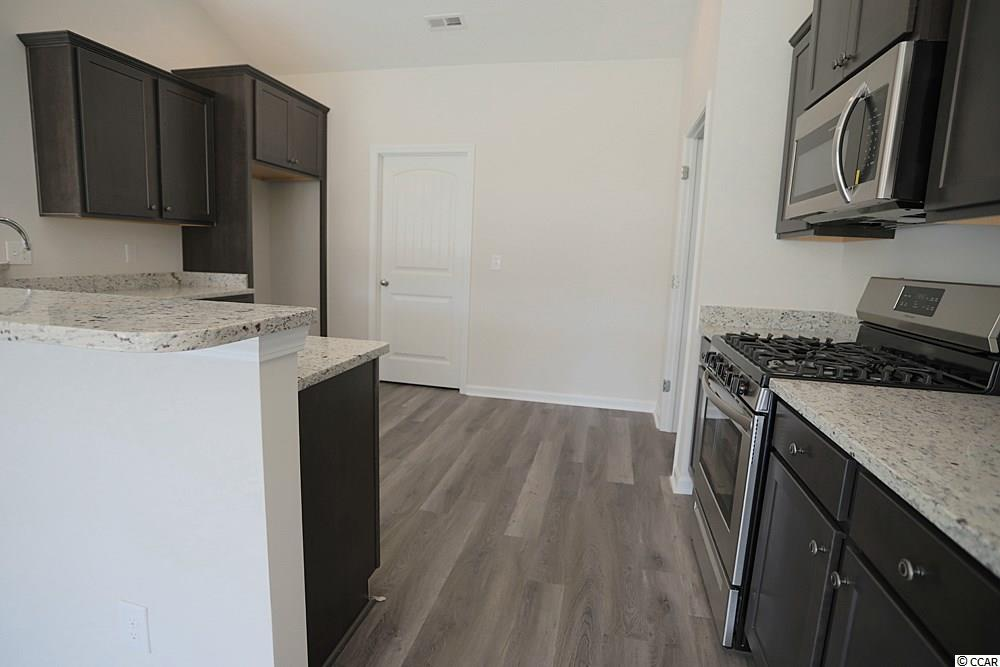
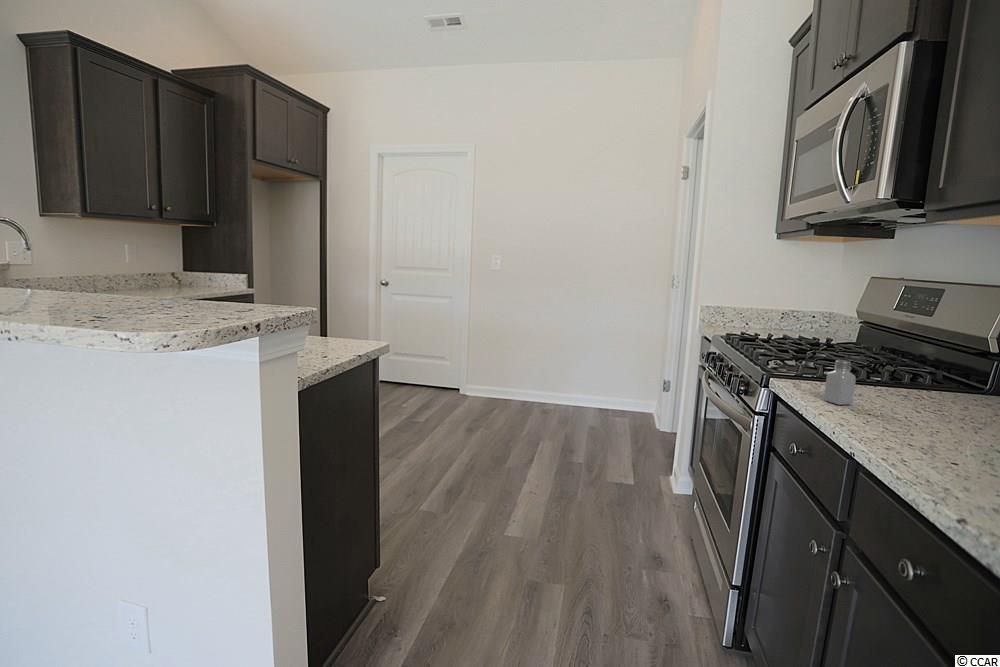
+ saltshaker [823,359,857,406]
